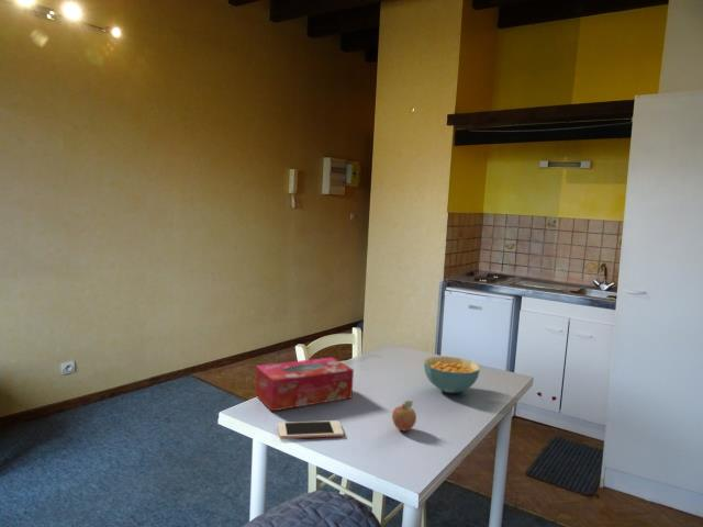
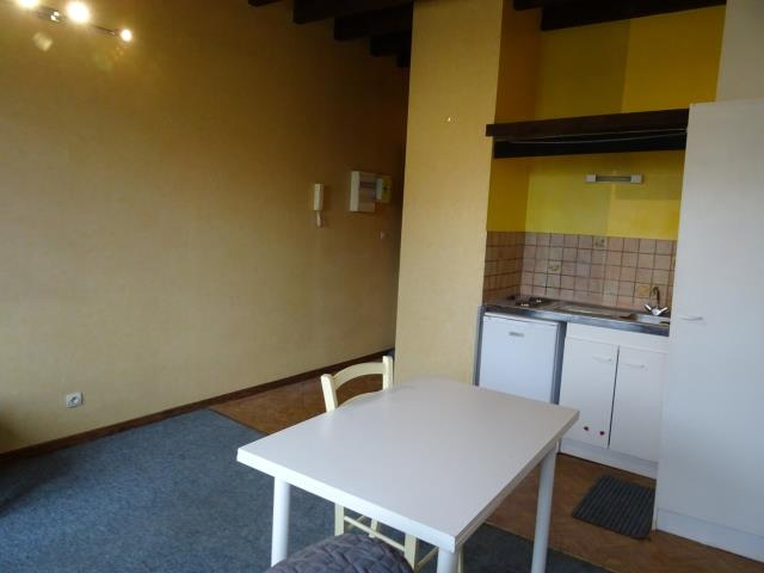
- fruit [391,400,417,431]
- tissue box [254,356,355,413]
- cell phone [277,419,345,440]
- cereal bowl [423,356,481,394]
